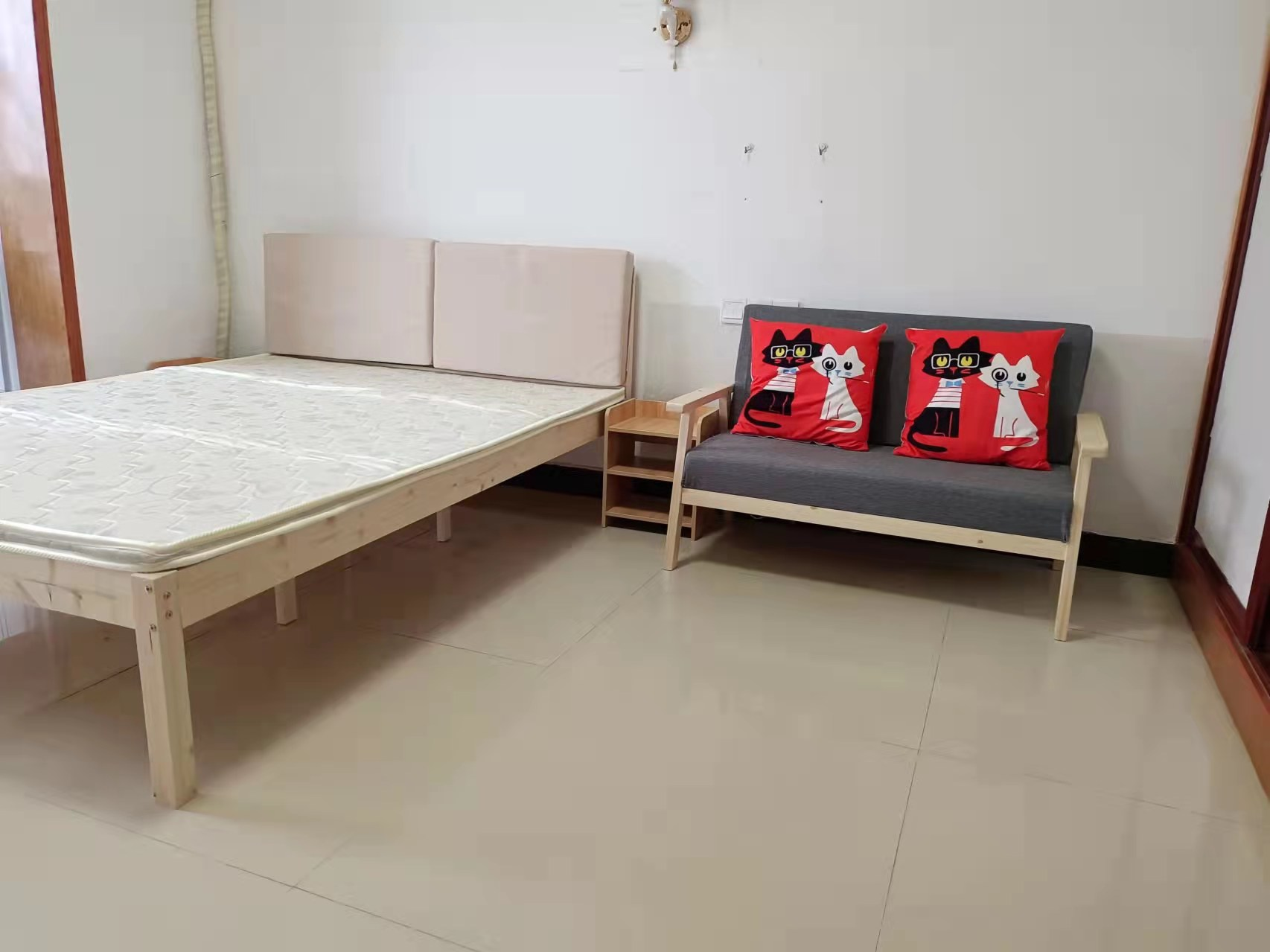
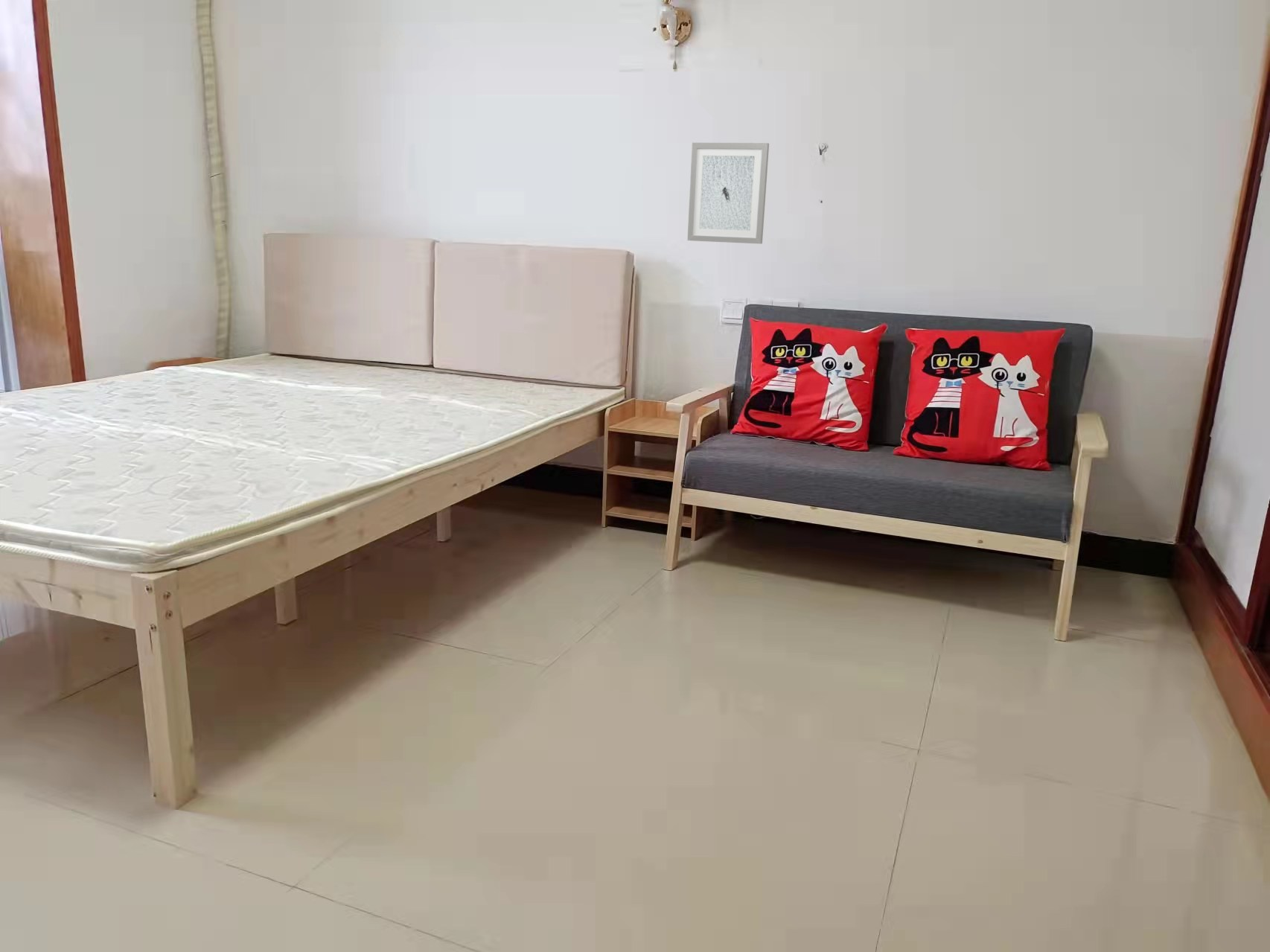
+ wall art [686,142,770,244]
